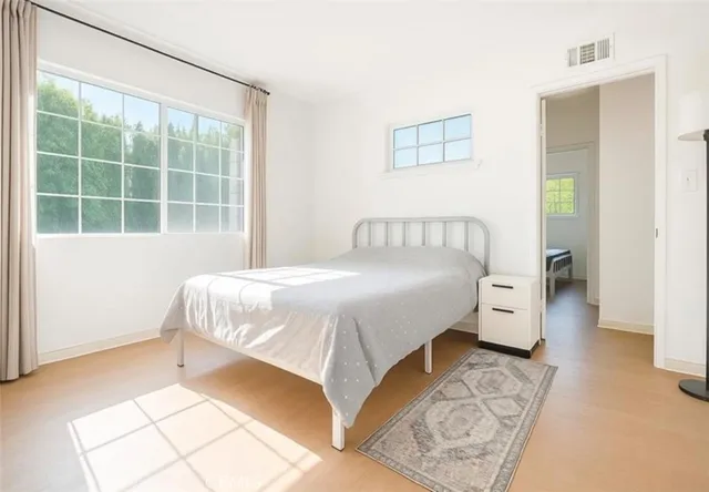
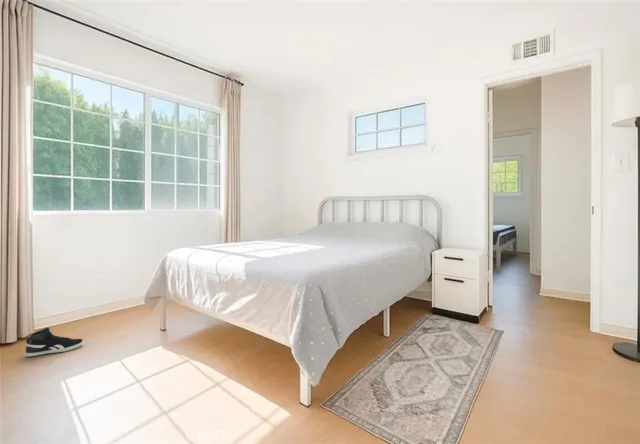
+ sneaker [25,327,84,358]
